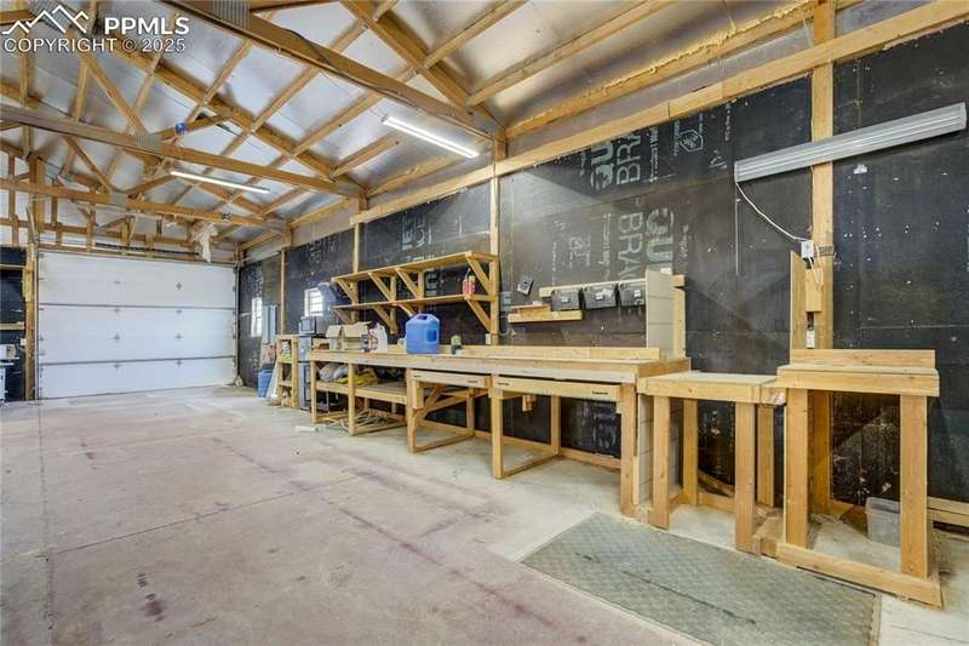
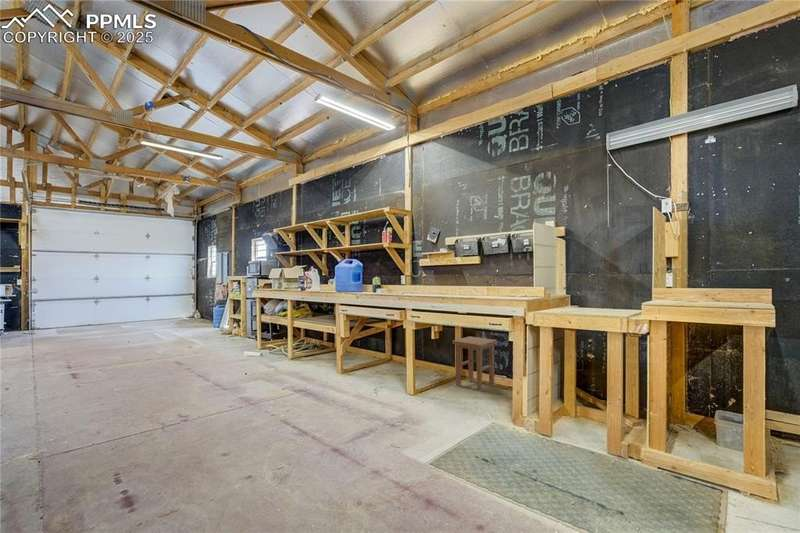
+ stool [452,335,498,392]
